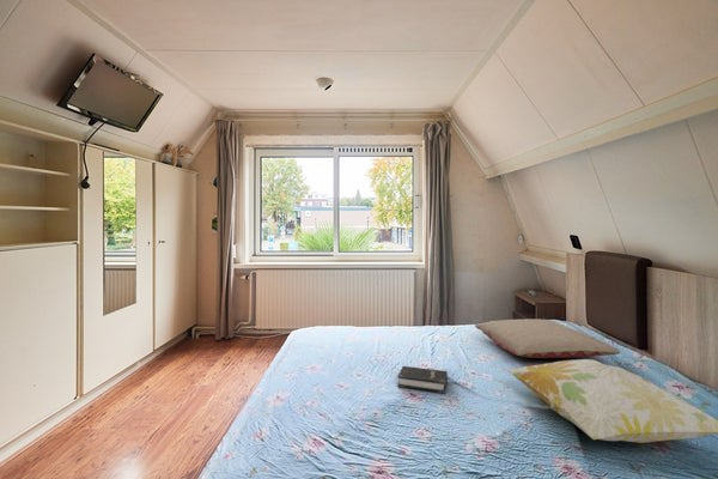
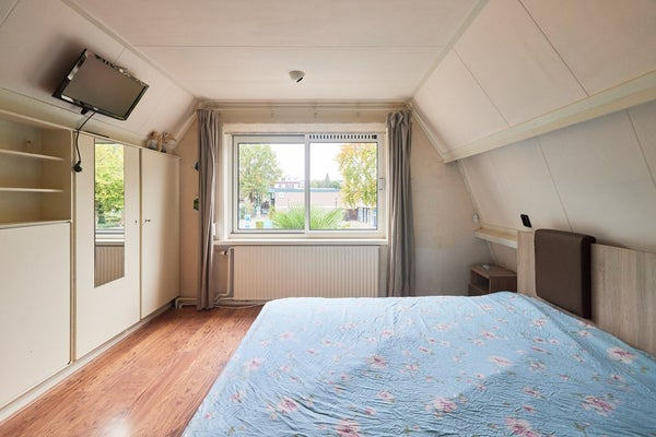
- pillow [474,319,621,359]
- decorative pillow [506,358,718,444]
- hardback book [396,365,449,395]
